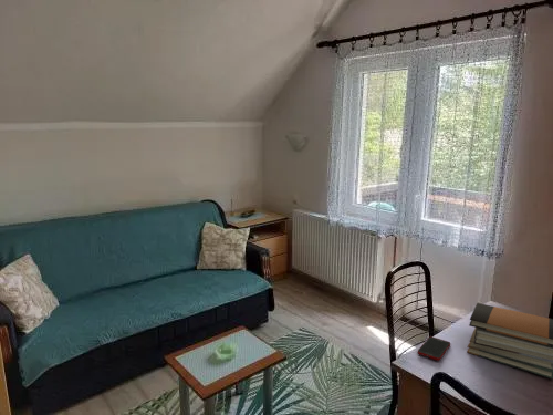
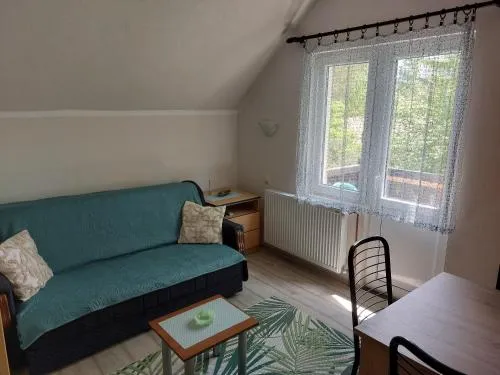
- book stack [466,302,553,380]
- cell phone [417,335,451,362]
